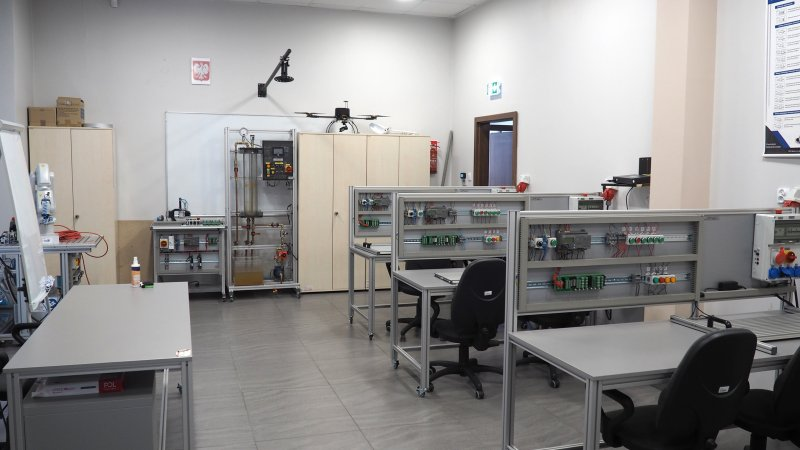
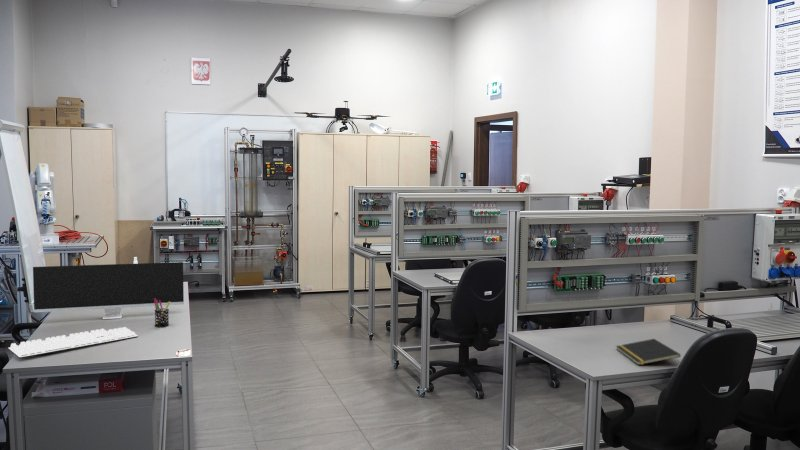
+ keyboard [8,326,139,359]
+ monitor [32,261,185,320]
+ notepad [615,338,681,366]
+ pen holder [154,298,170,328]
